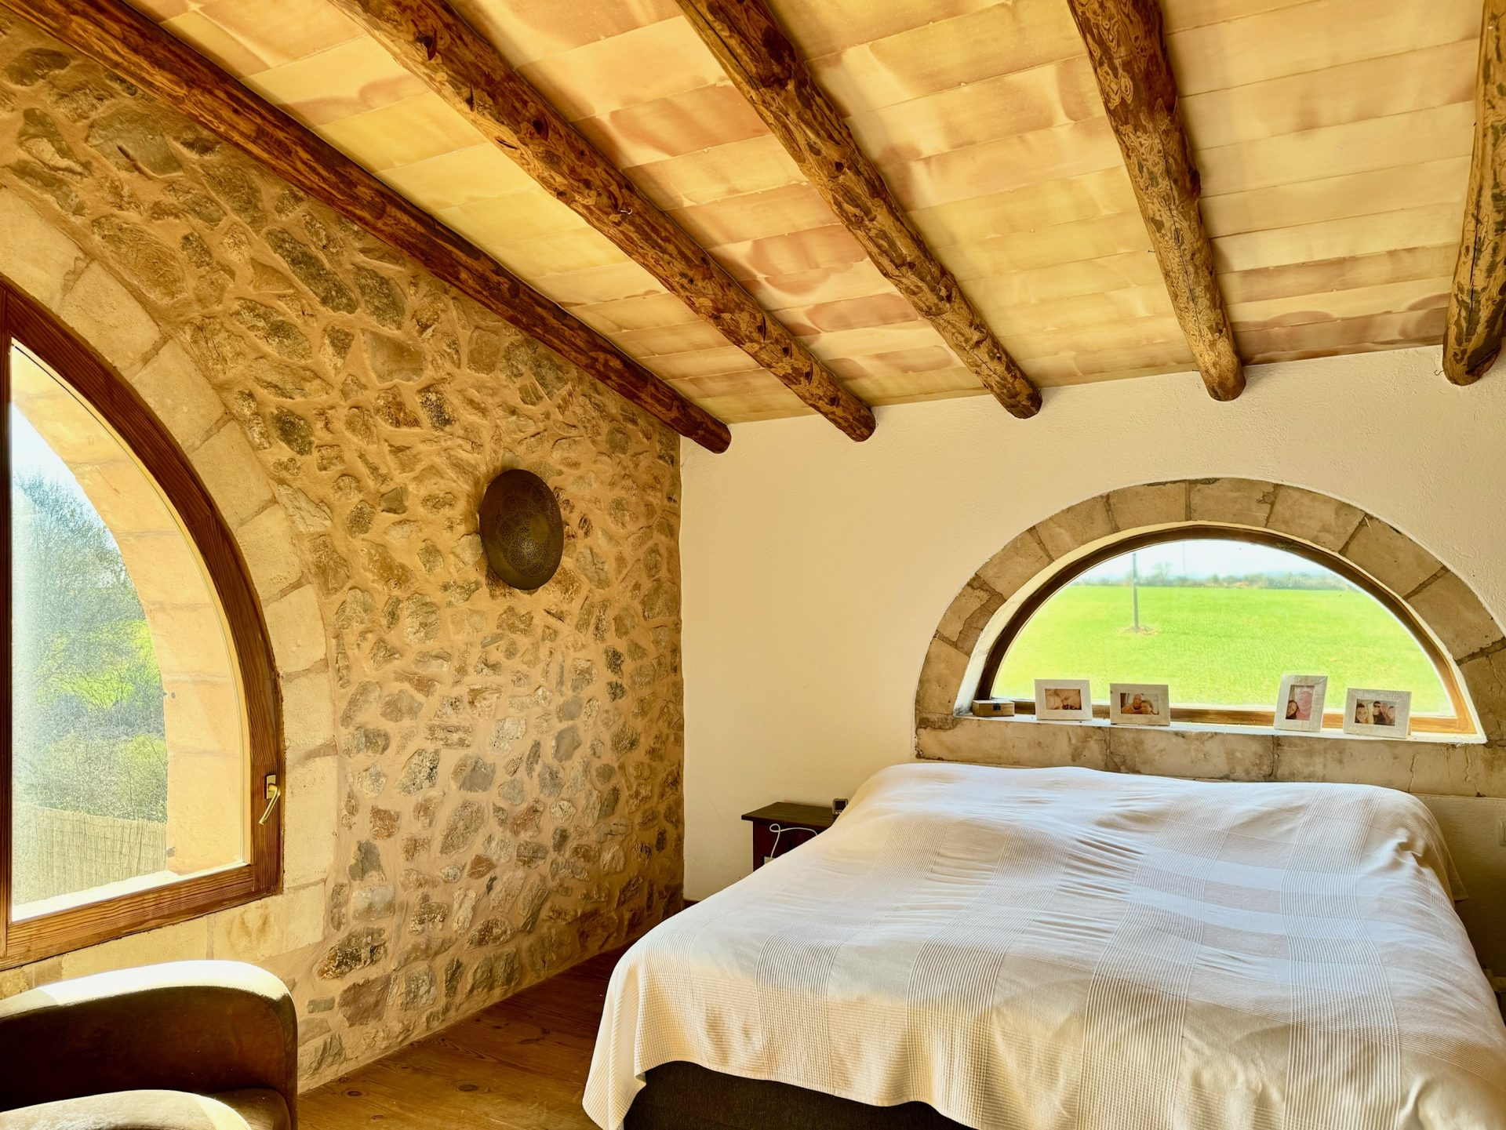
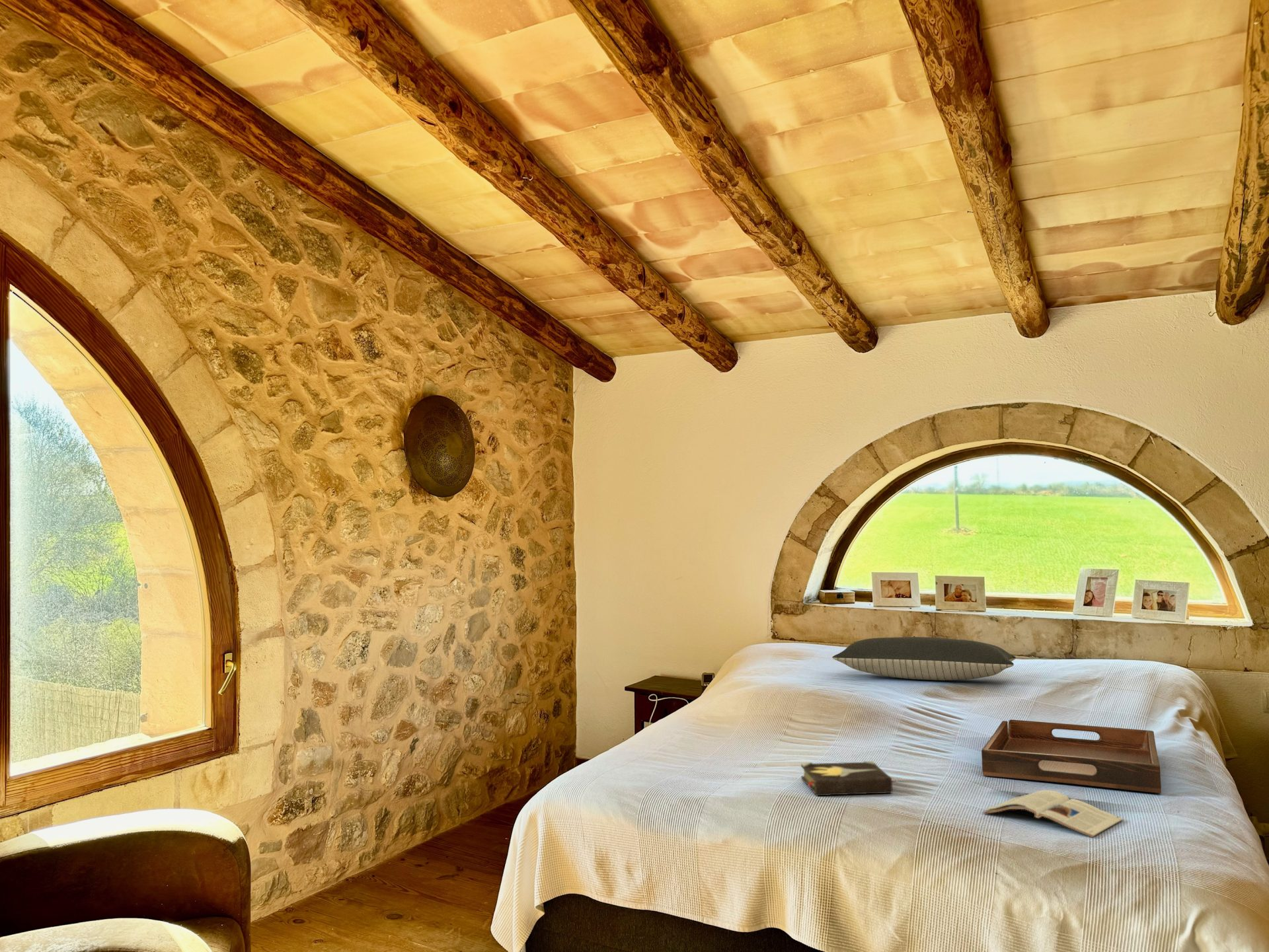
+ serving tray [981,719,1162,794]
+ magazine [983,789,1124,838]
+ hardback book [800,760,898,796]
+ pillow [831,636,1017,681]
